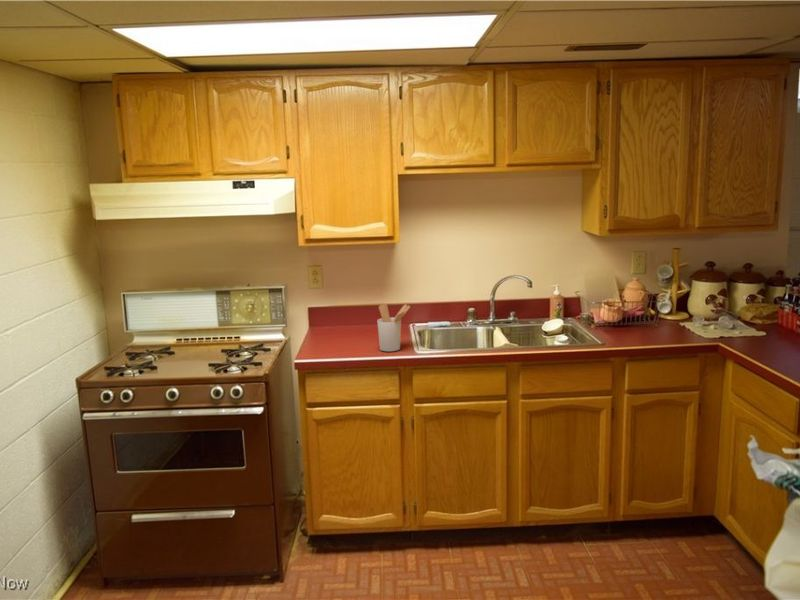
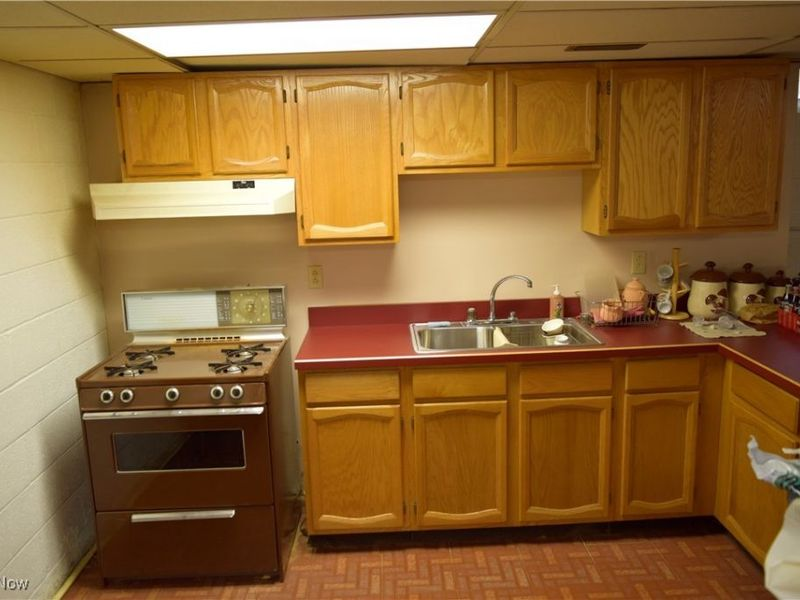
- utensil holder [376,303,411,352]
